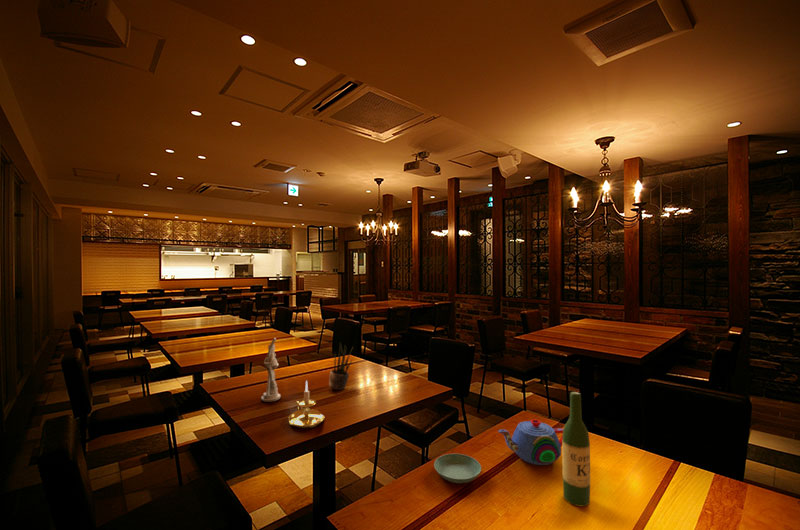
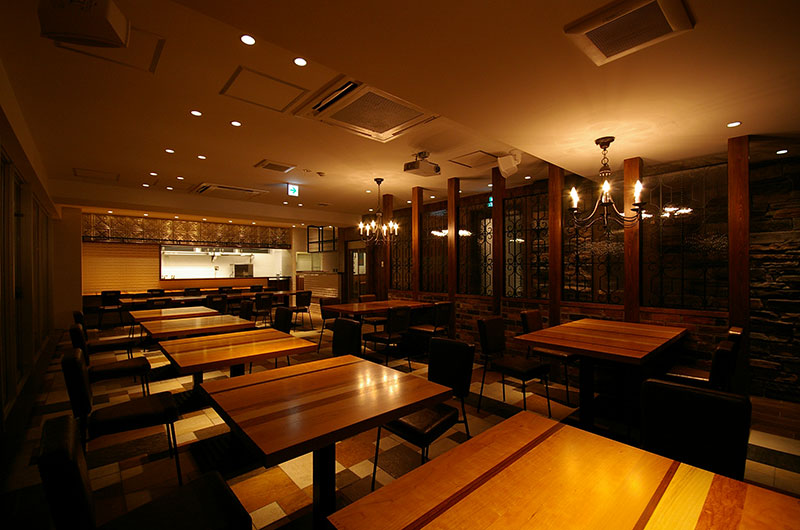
- wine bottle [561,391,591,507]
- teapot [497,418,563,466]
- utensil holder [260,337,281,403]
- candle holder [288,379,326,429]
- saucer [433,453,482,484]
- potted plant [328,342,354,391]
